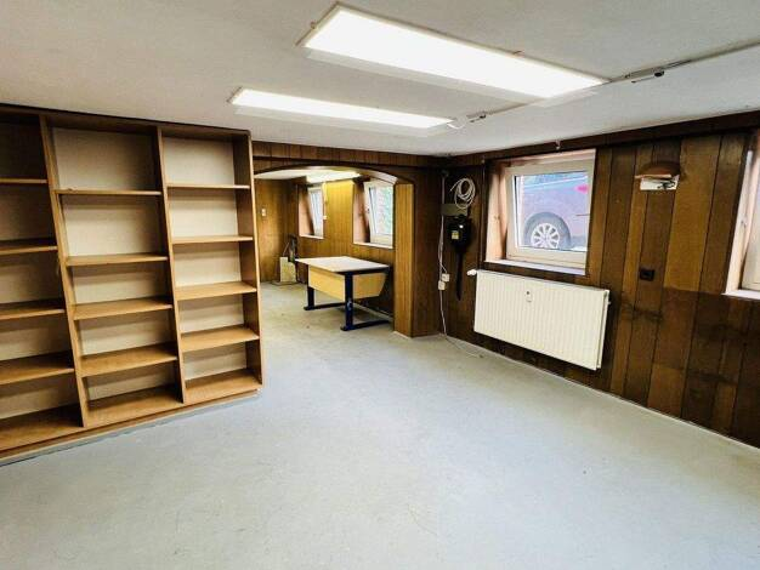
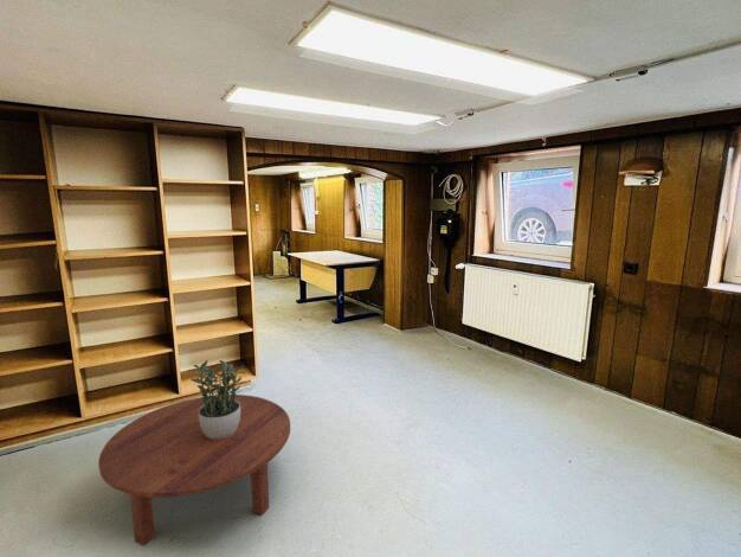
+ potted plant [188,359,247,440]
+ coffee table [97,393,291,548]
